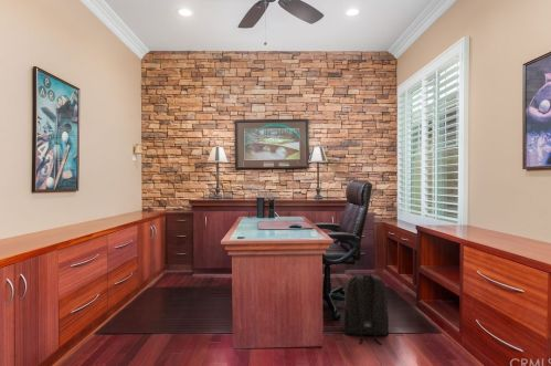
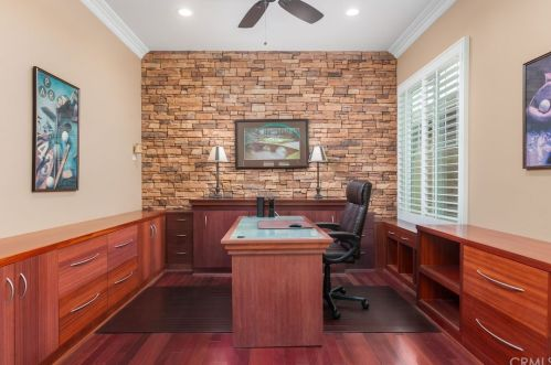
- backpack [341,271,390,346]
